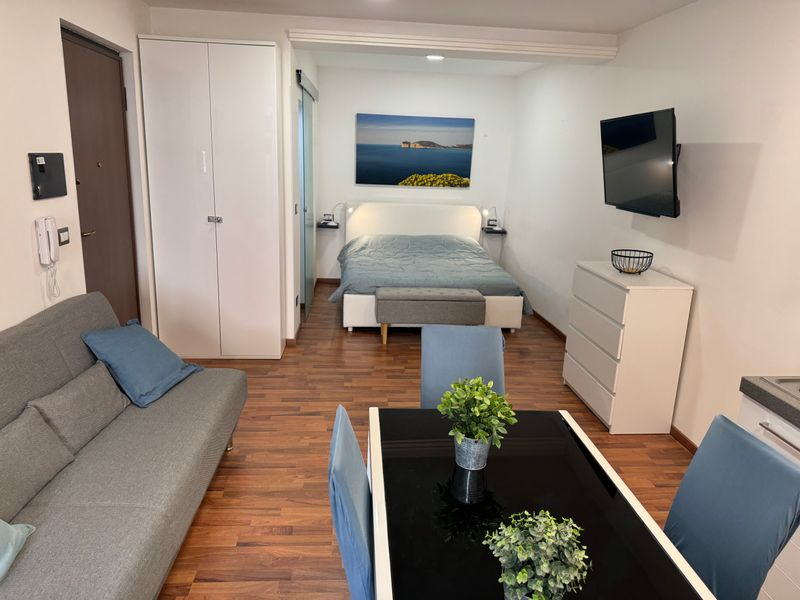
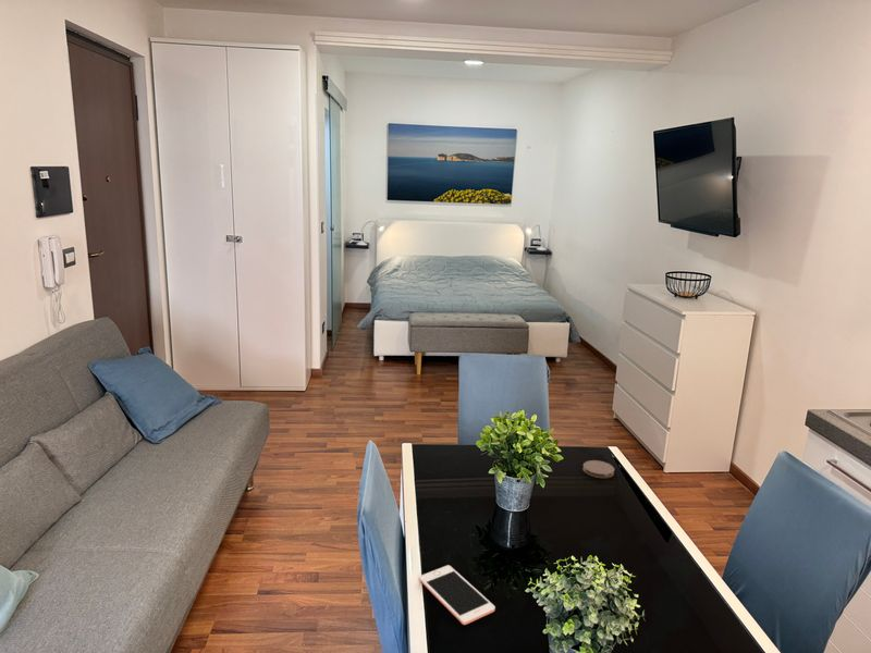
+ coaster [581,459,615,479]
+ cell phone [418,564,496,626]
